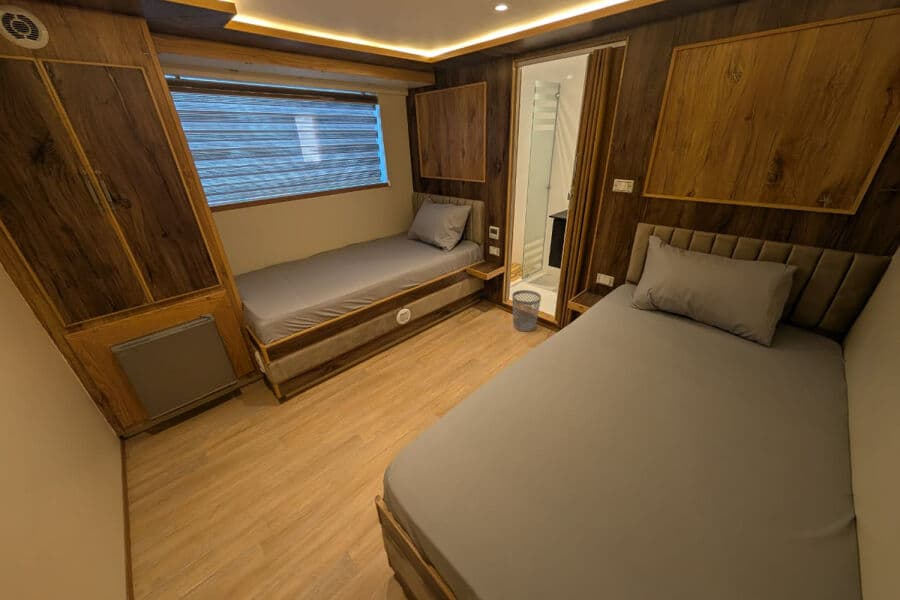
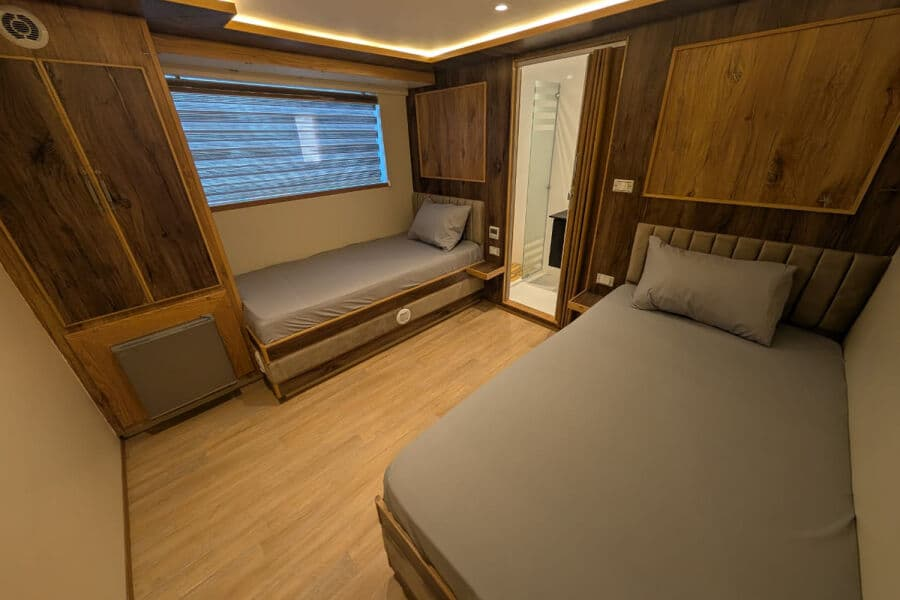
- wastebasket [511,289,542,332]
